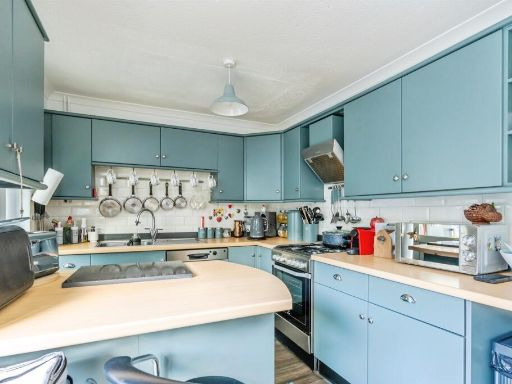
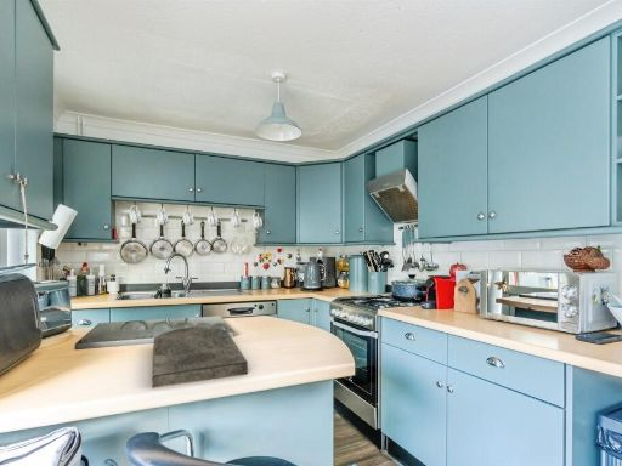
+ cutting board [152,325,249,388]
